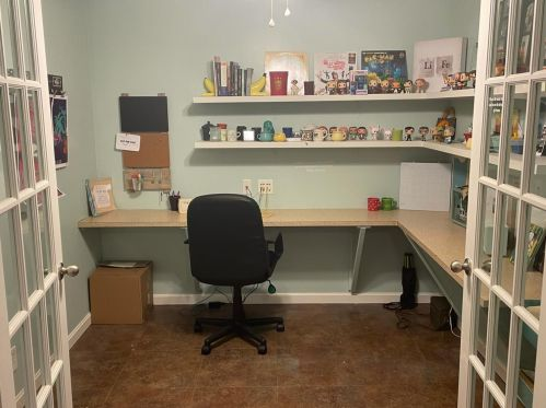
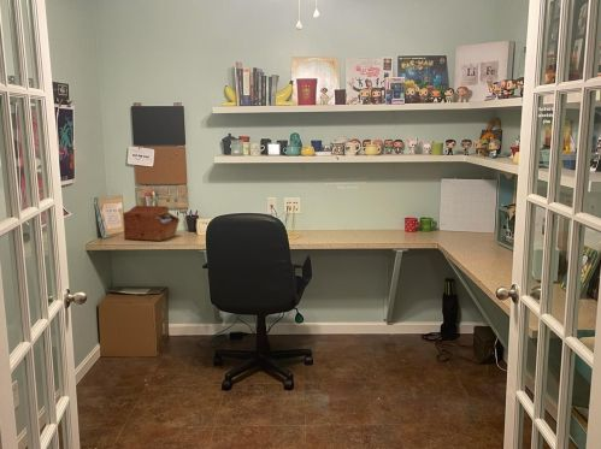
+ sewing box [122,205,181,242]
